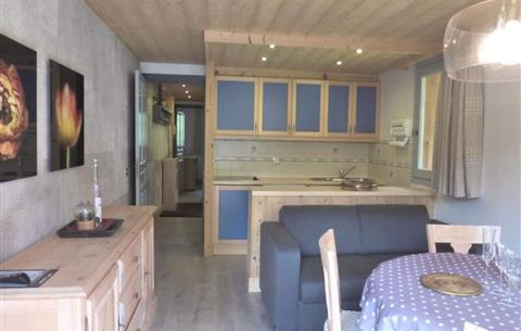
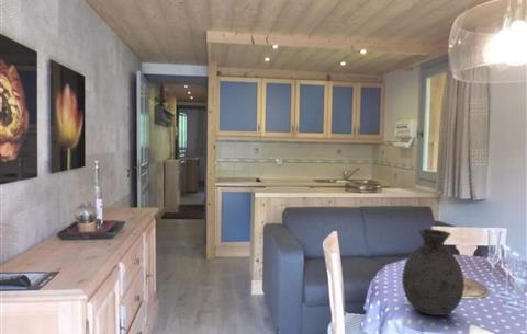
+ vase [401,228,466,316]
